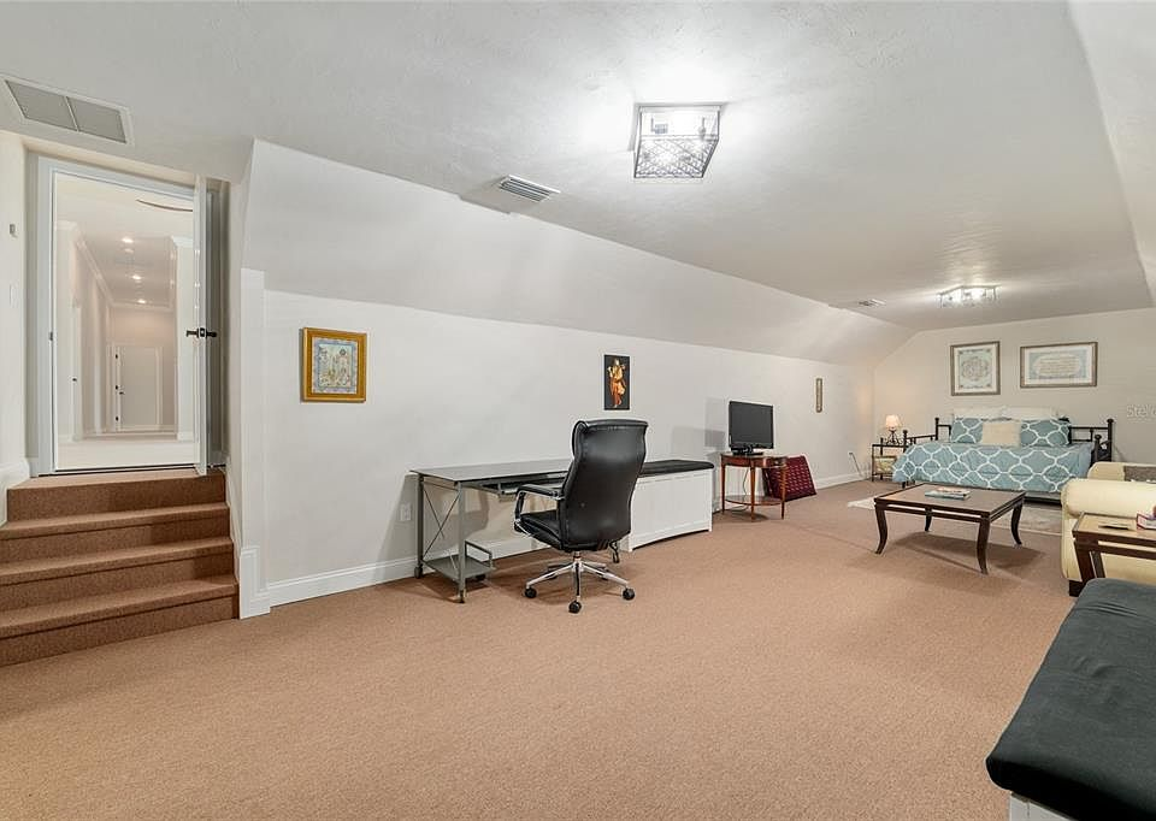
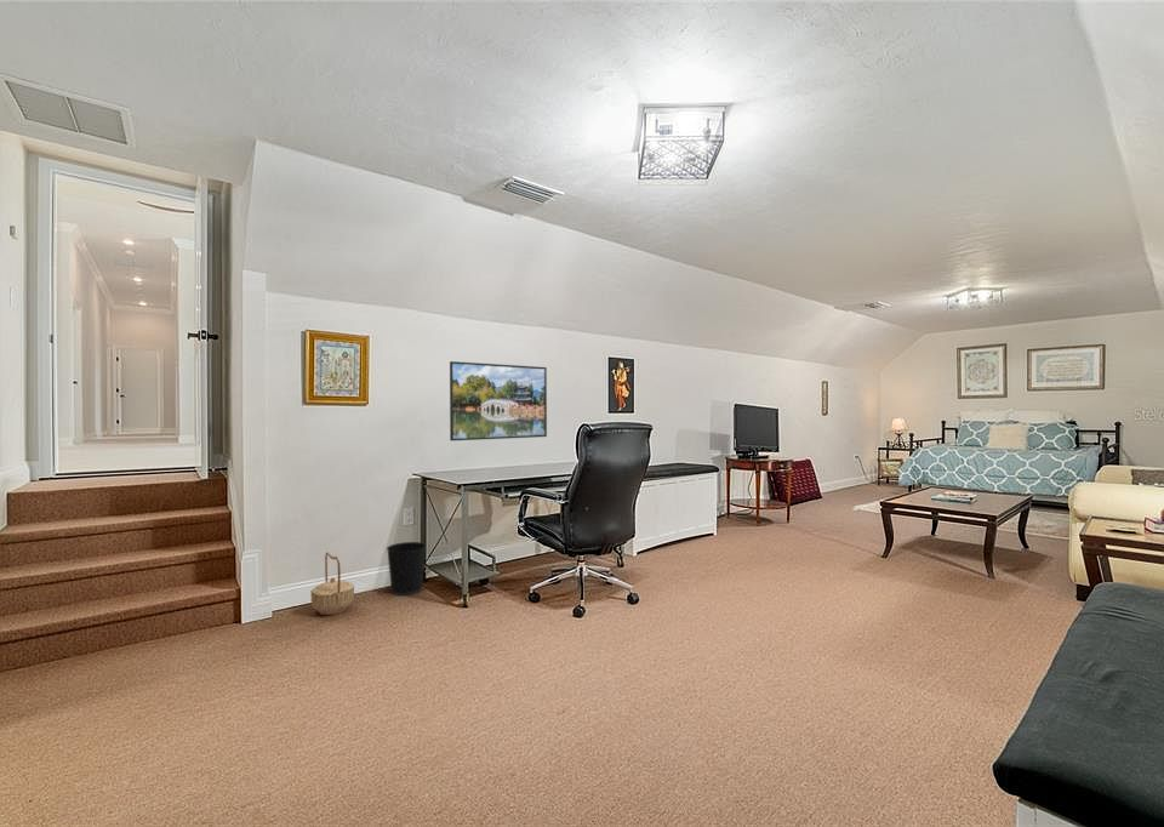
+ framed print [449,360,548,441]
+ wastebasket [386,541,428,597]
+ basket [309,551,355,616]
